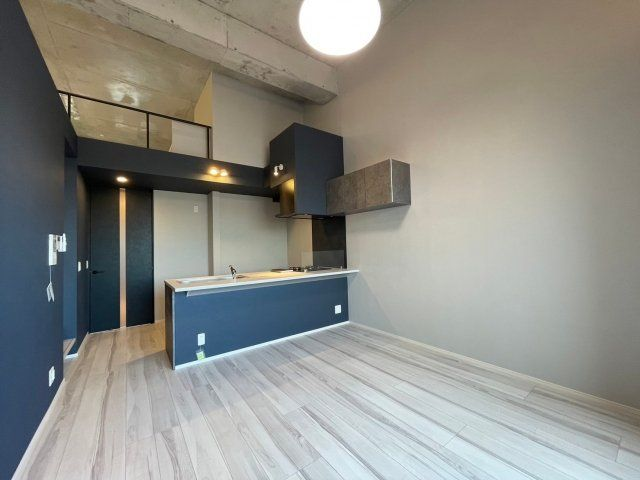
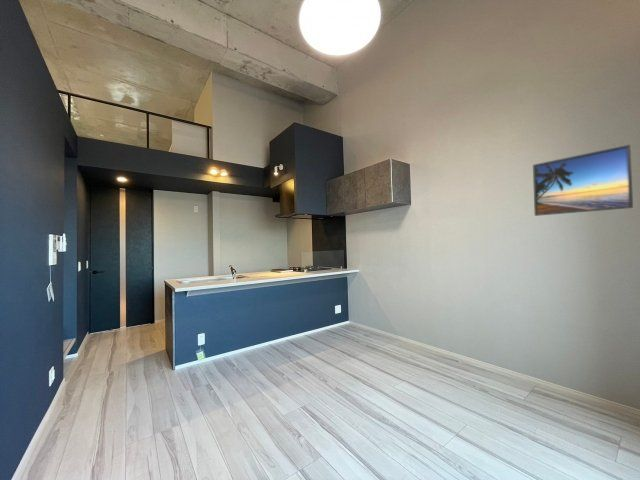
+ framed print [532,144,634,217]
